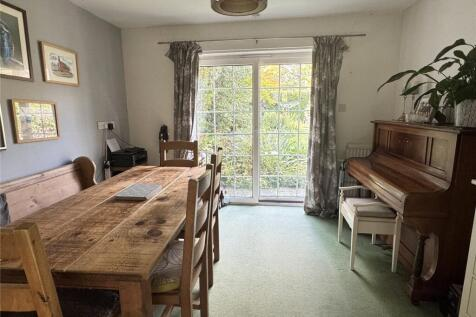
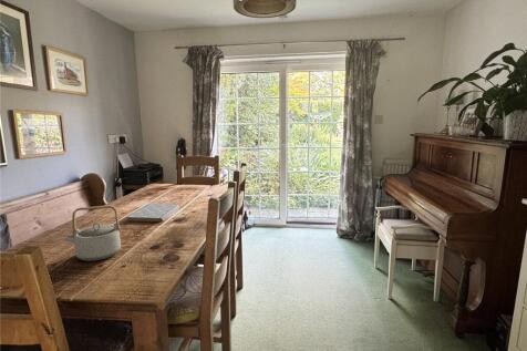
+ teapot [63,204,122,262]
